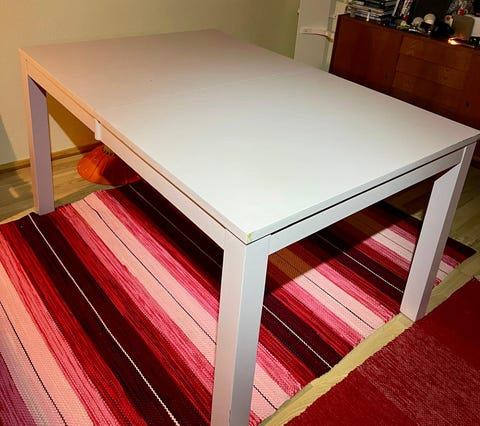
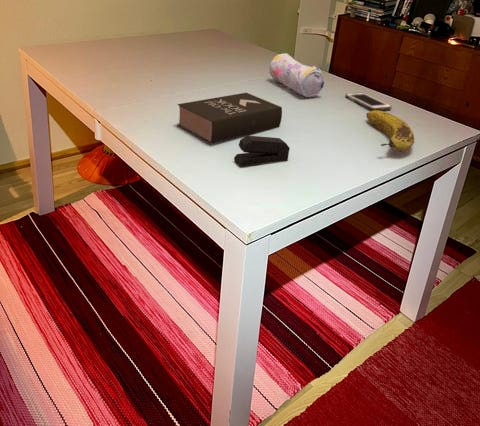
+ pencil case [268,52,325,98]
+ book [176,92,283,144]
+ stapler [233,135,291,167]
+ fruit [365,110,415,152]
+ cell phone [344,92,393,111]
